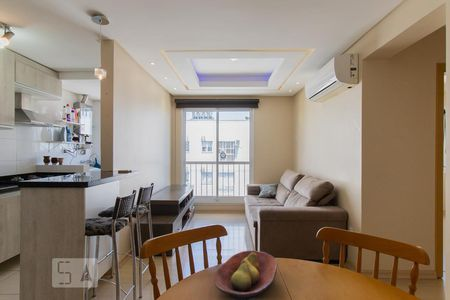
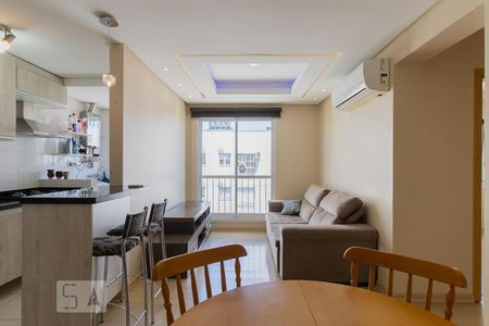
- fruit bowl [213,250,278,300]
